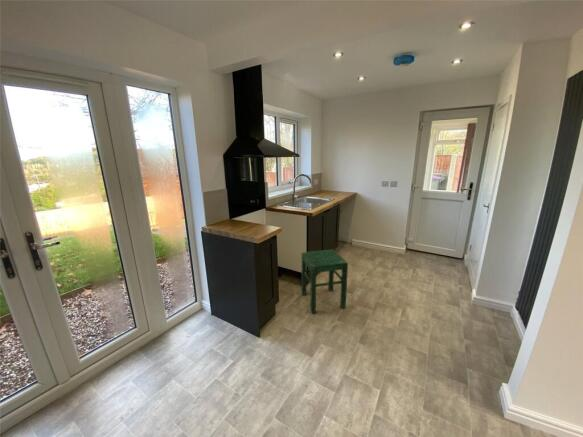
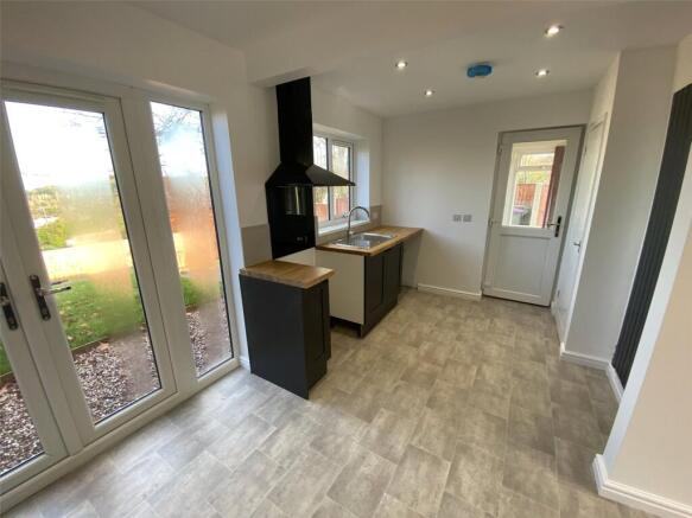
- stool [301,248,349,314]
